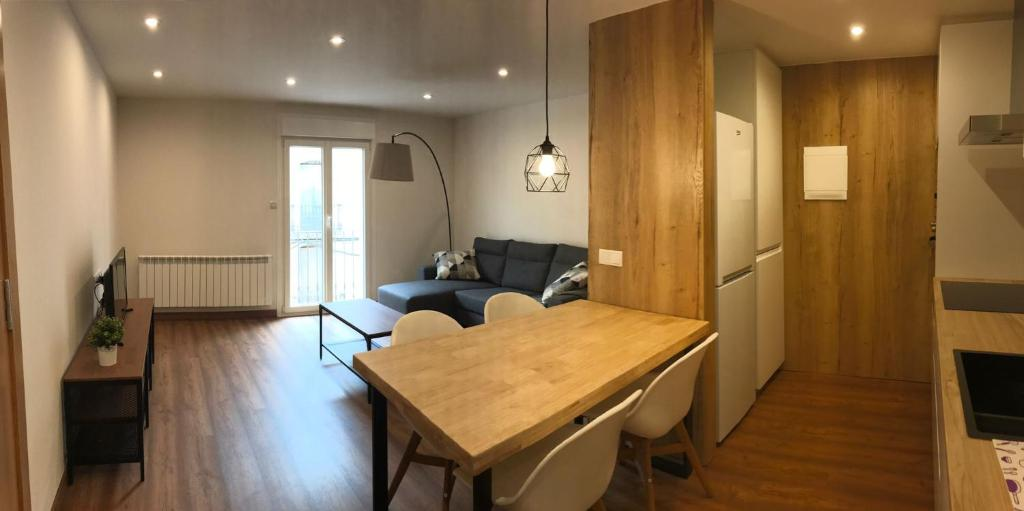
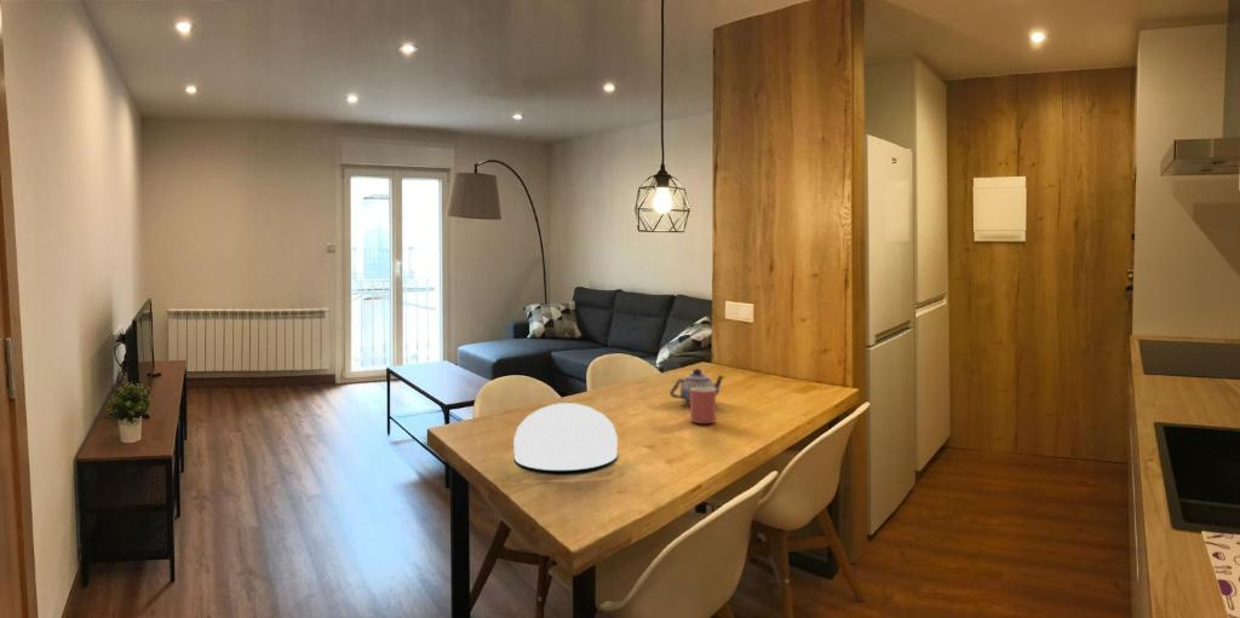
+ teapot [668,368,727,405]
+ plate [512,402,619,472]
+ mug [689,387,717,424]
